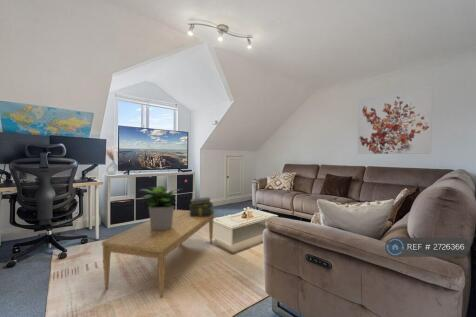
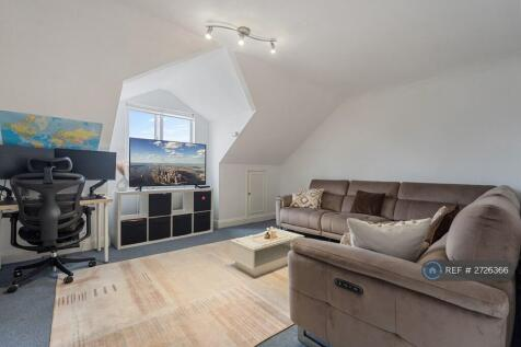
- coffee table [101,209,215,299]
- wall art [356,84,433,155]
- stack of books [188,196,215,216]
- potted plant [132,185,183,231]
